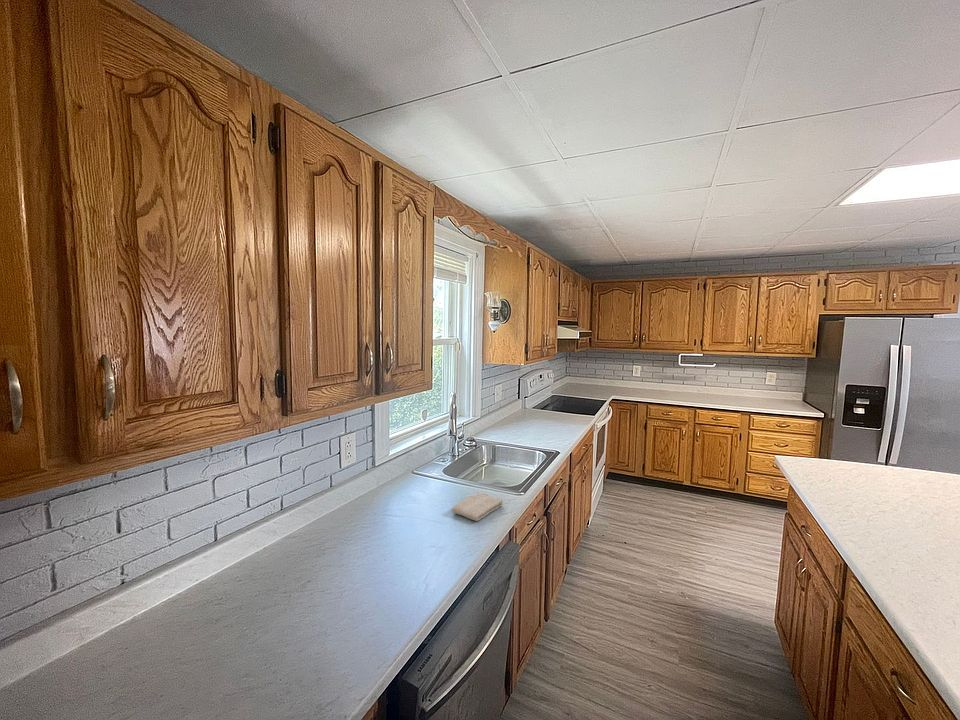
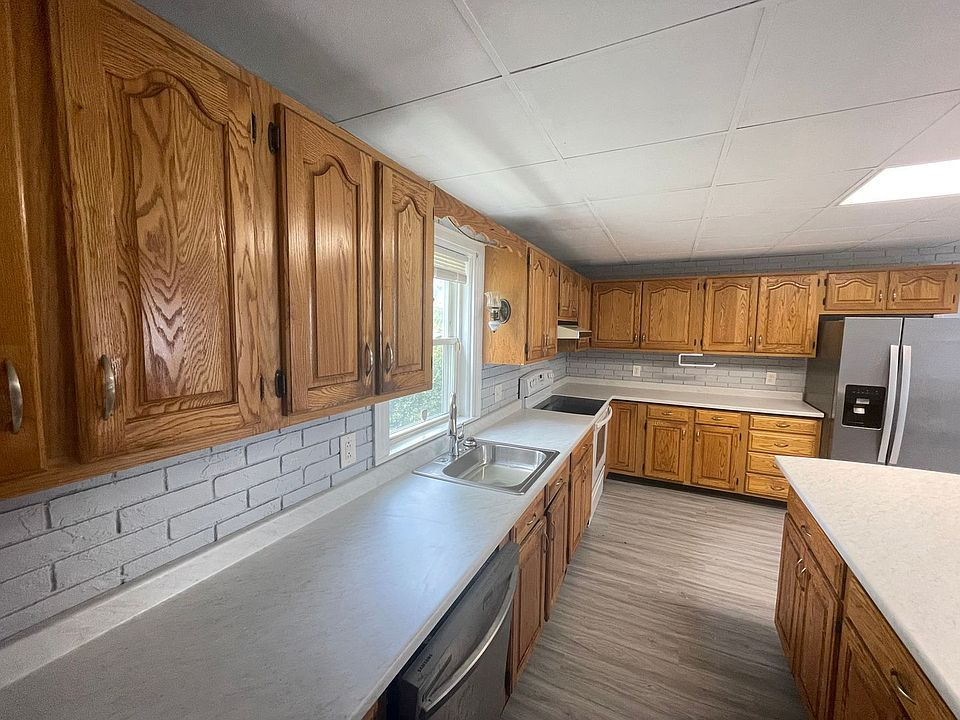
- washcloth [451,492,504,522]
